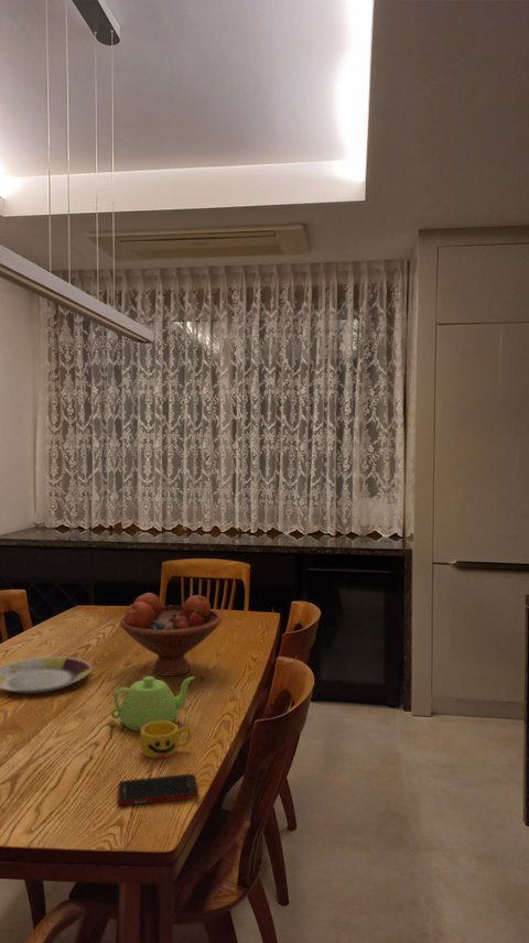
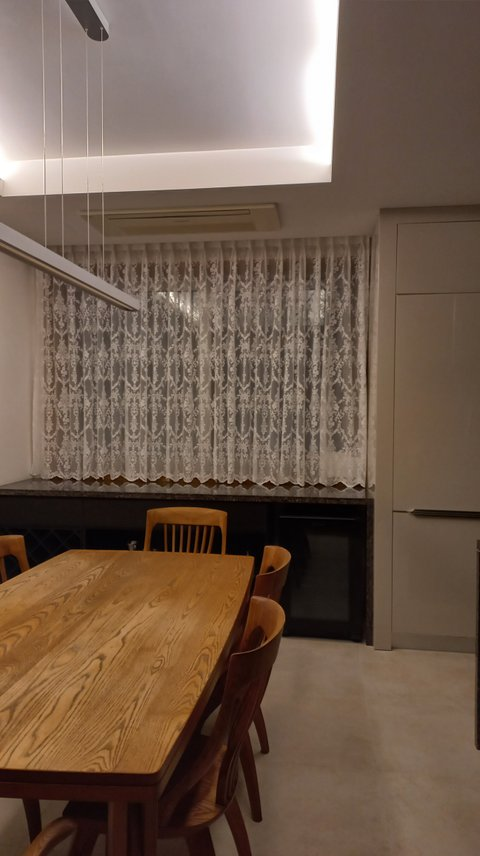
- cell phone [117,773,199,806]
- plate [0,655,93,695]
- cup [139,722,193,759]
- fruit bowl [119,592,223,678]
- teapot [110,675,196,733]
